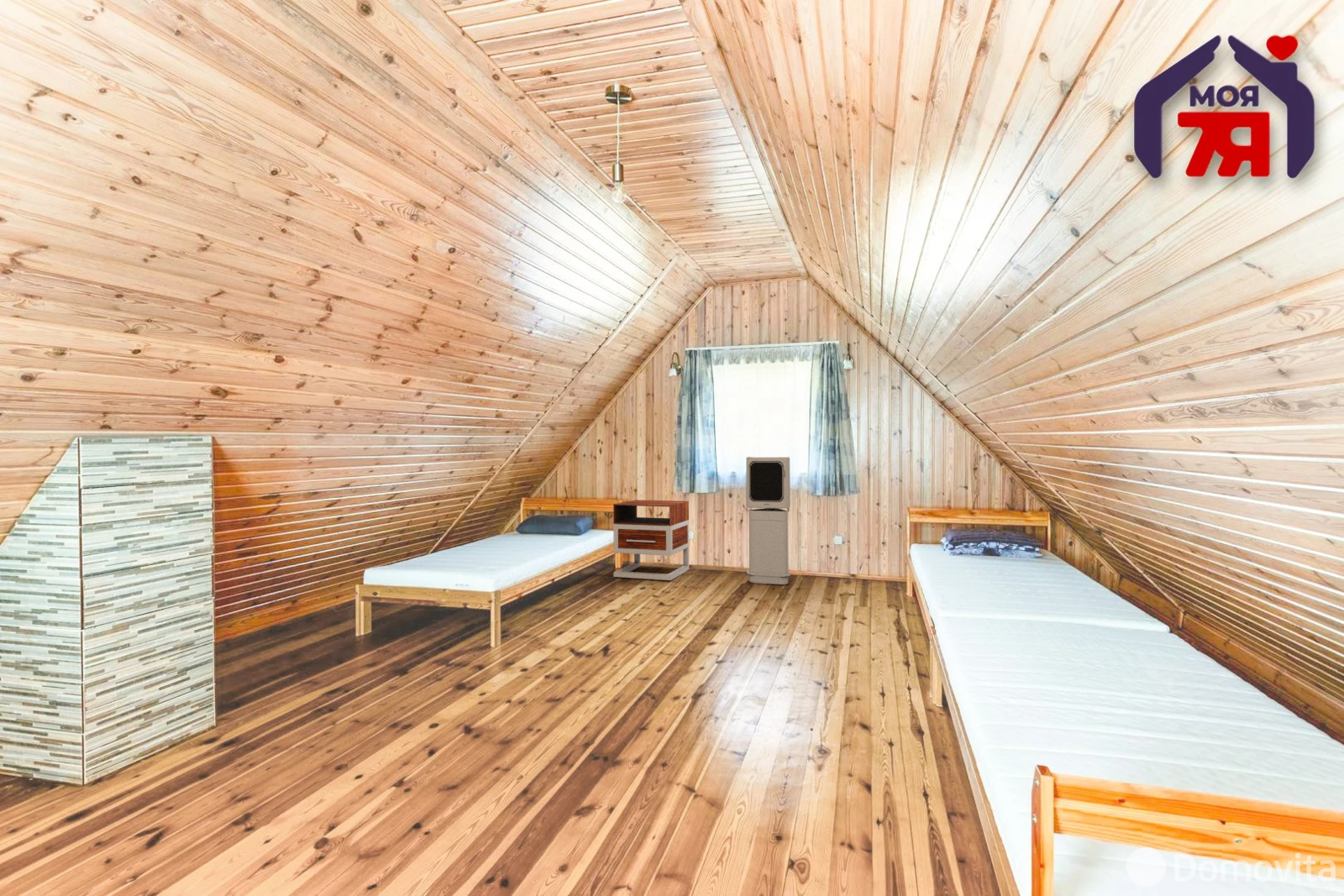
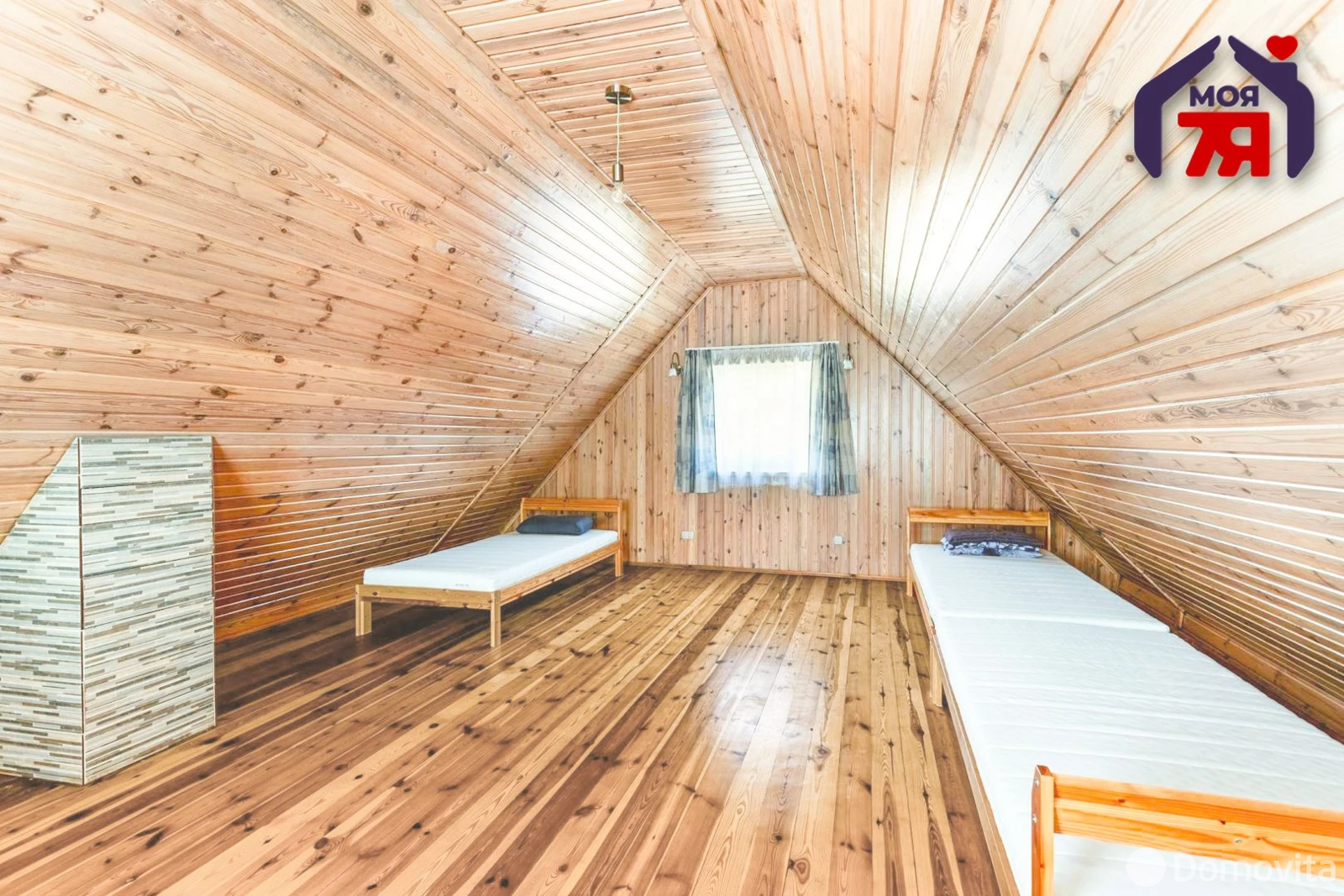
- nightstand [612,499,690,581]
- air purifier [745,455,791,585]
